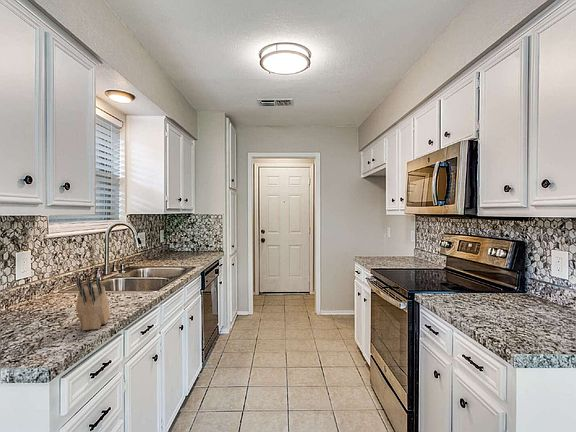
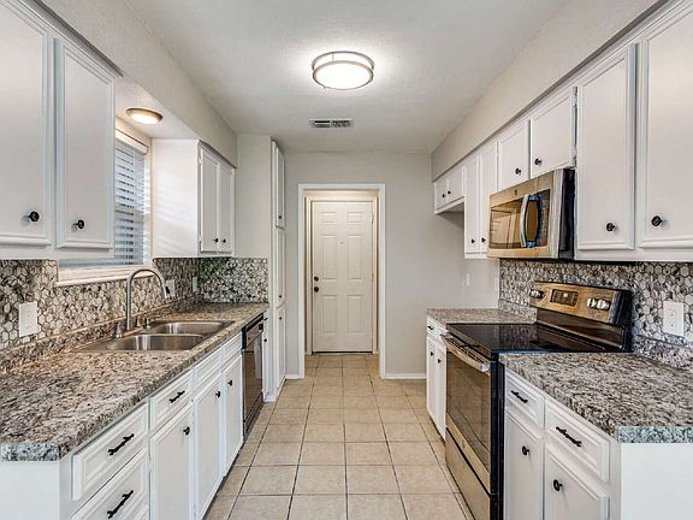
- knife block [75,277,111,331]
